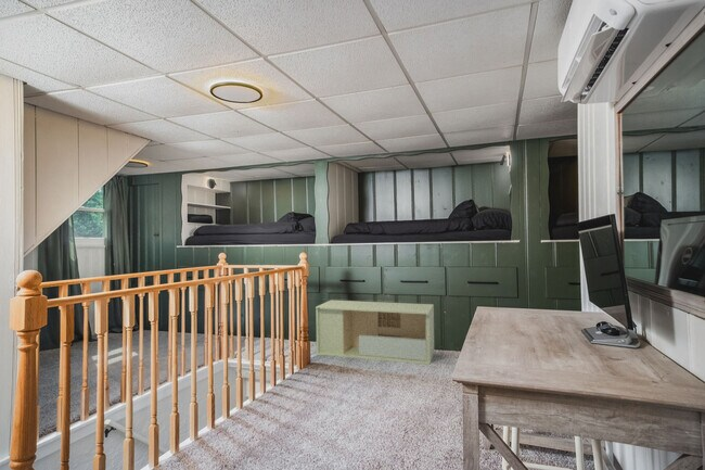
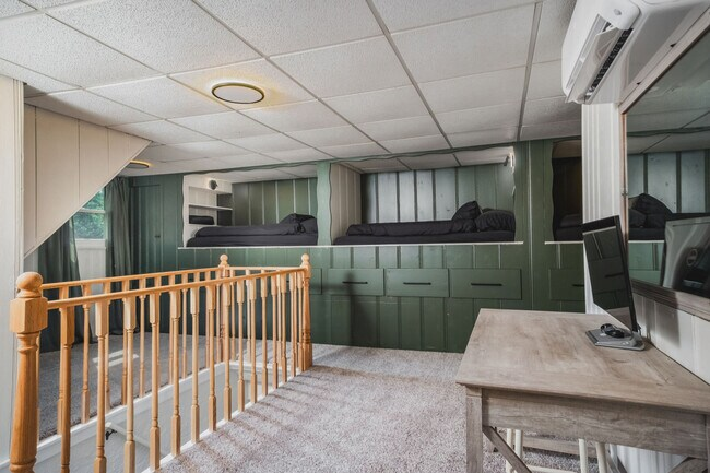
- storage bench [315,298,435,366]
